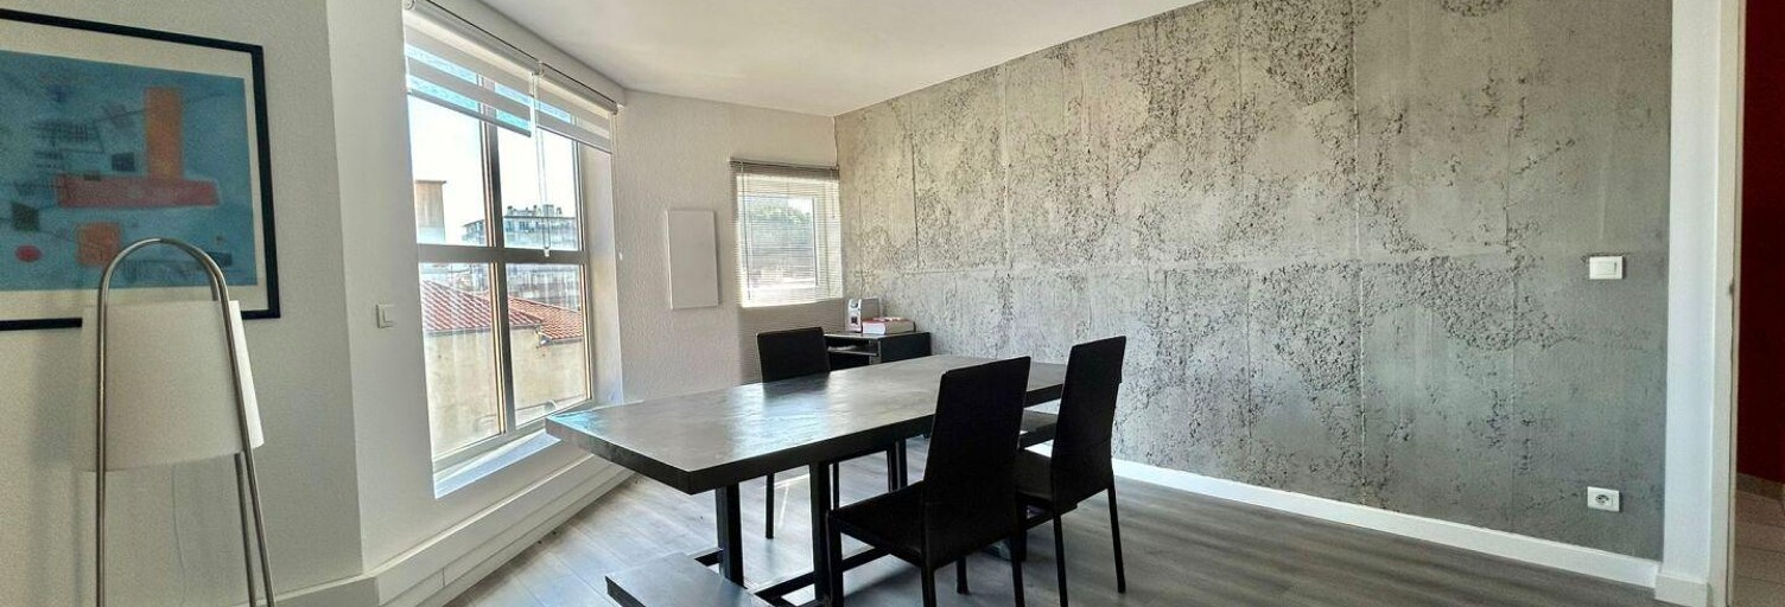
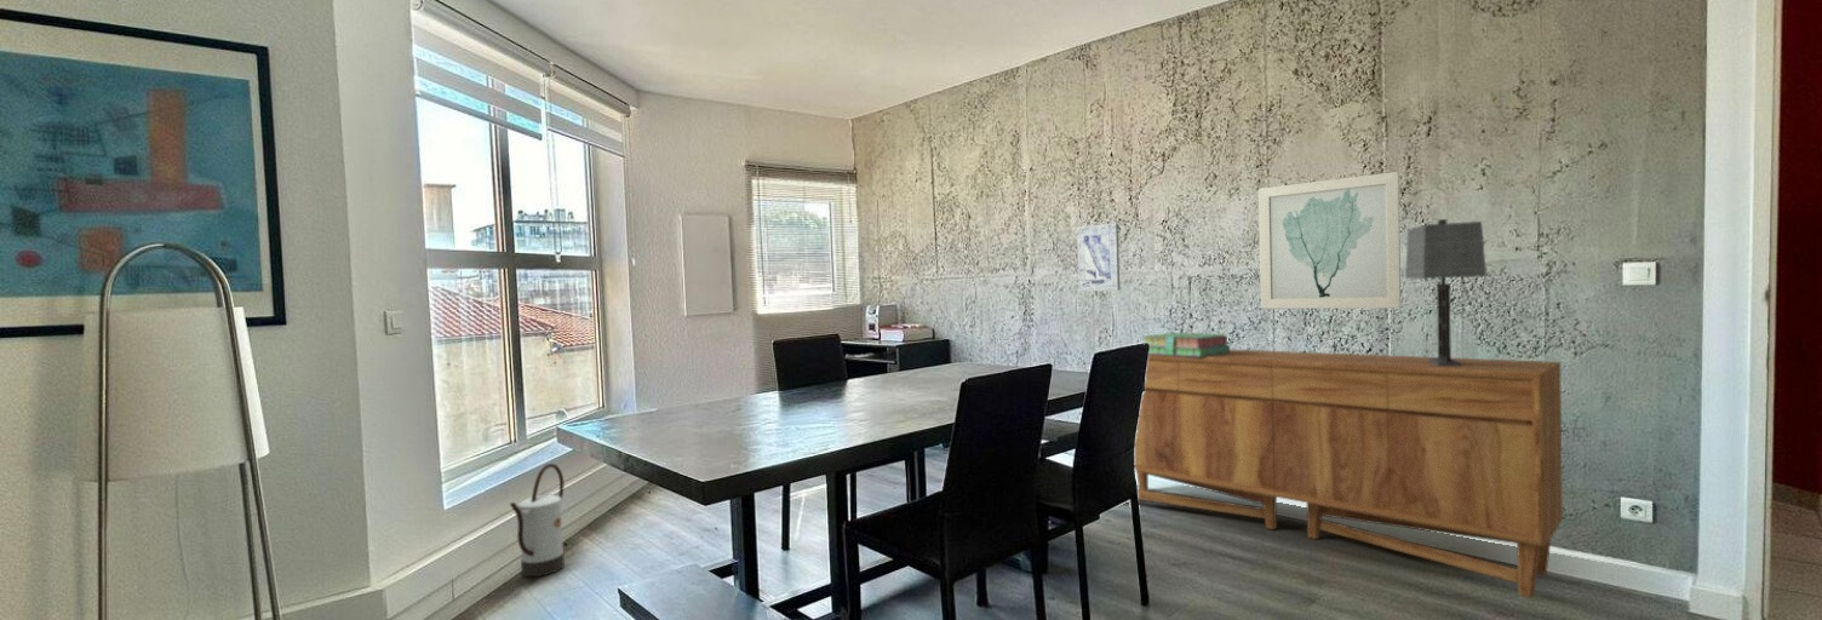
+ wall art [1257,171,1402,310]
+ wall art [1076,223,1121,292]
+ table lamp [1404,218,1488,366]
+ stack of books [1142,332,1231,357]
+ sideboard [1094,349,1564,598]
+ watering can [509,463,566,578]
